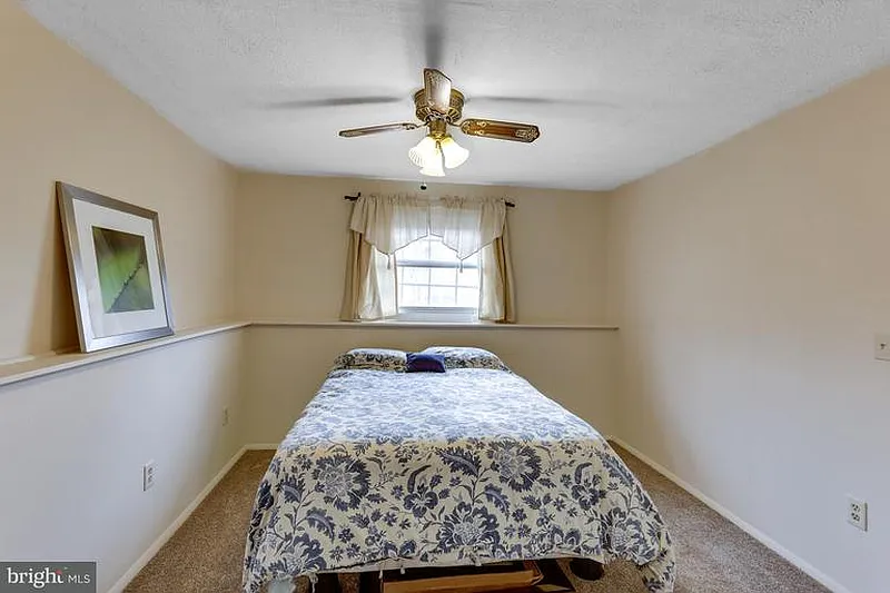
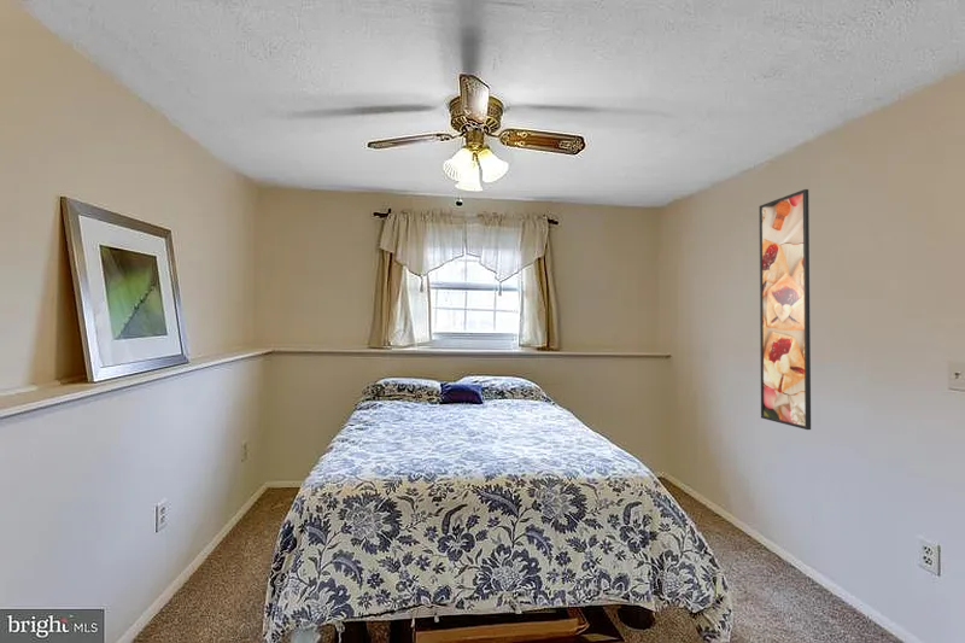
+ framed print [758,188,812,431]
